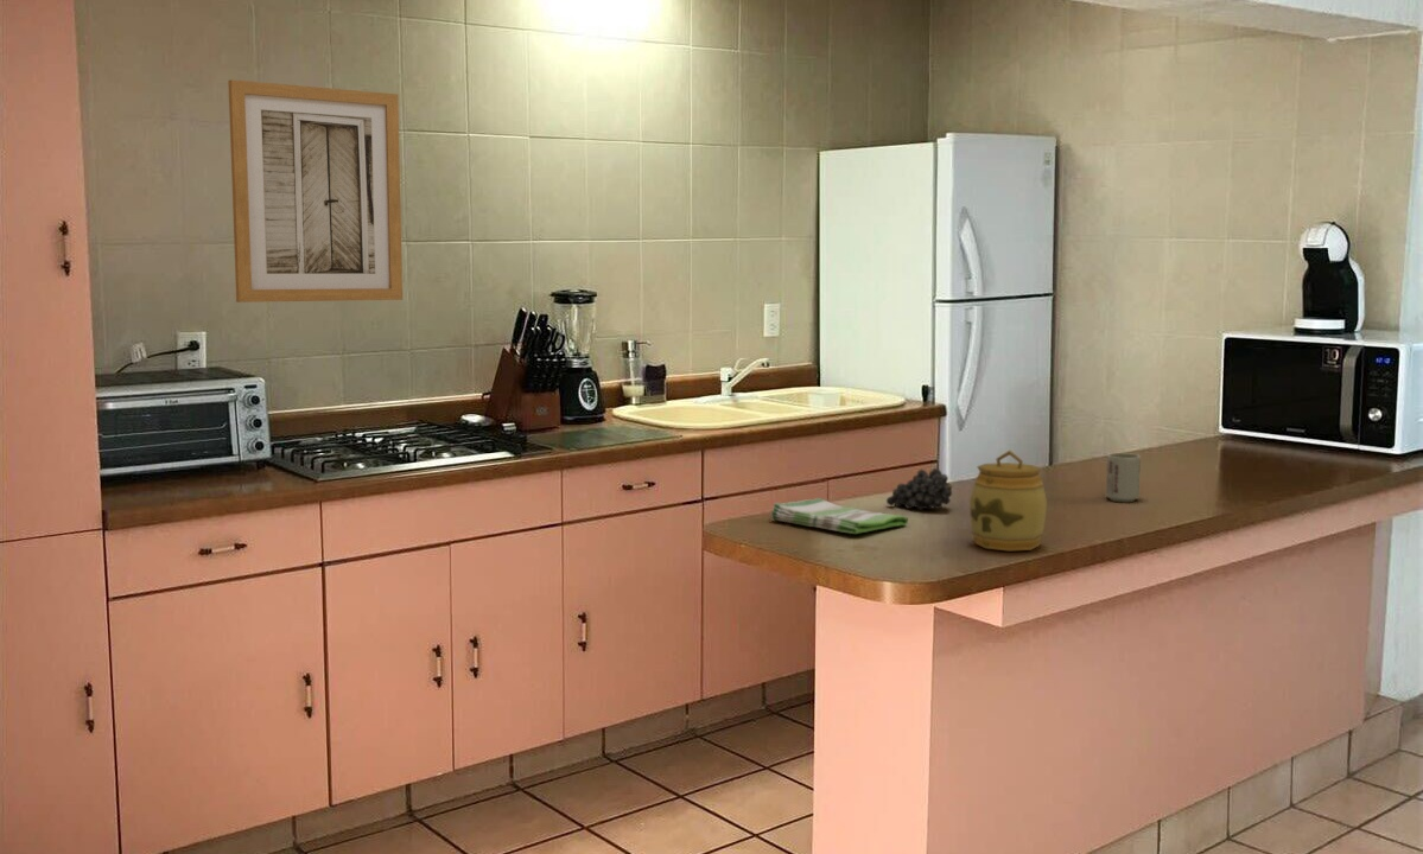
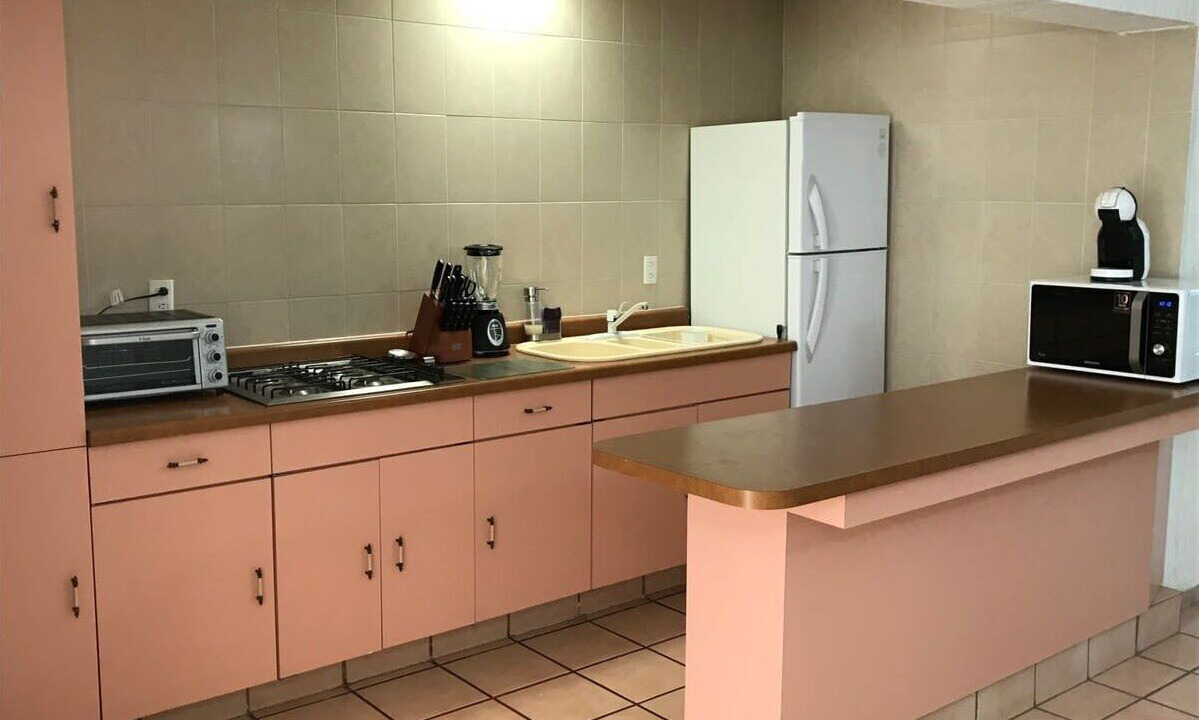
- cup [1105,452,1142,503]
- jar [968,450,1048,552]
- fruit [885,467,955,511]
- wall art [227,78,404,304]
- dish towel [769,497,909,535]
